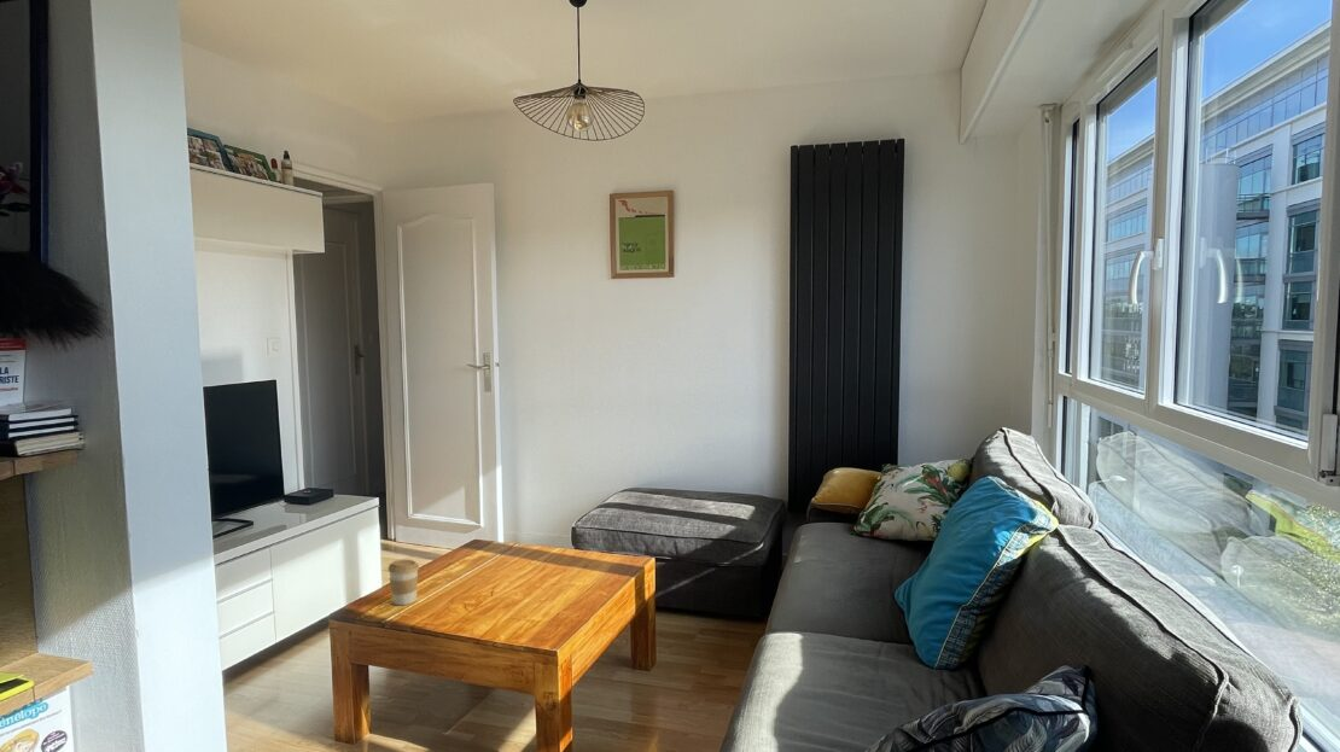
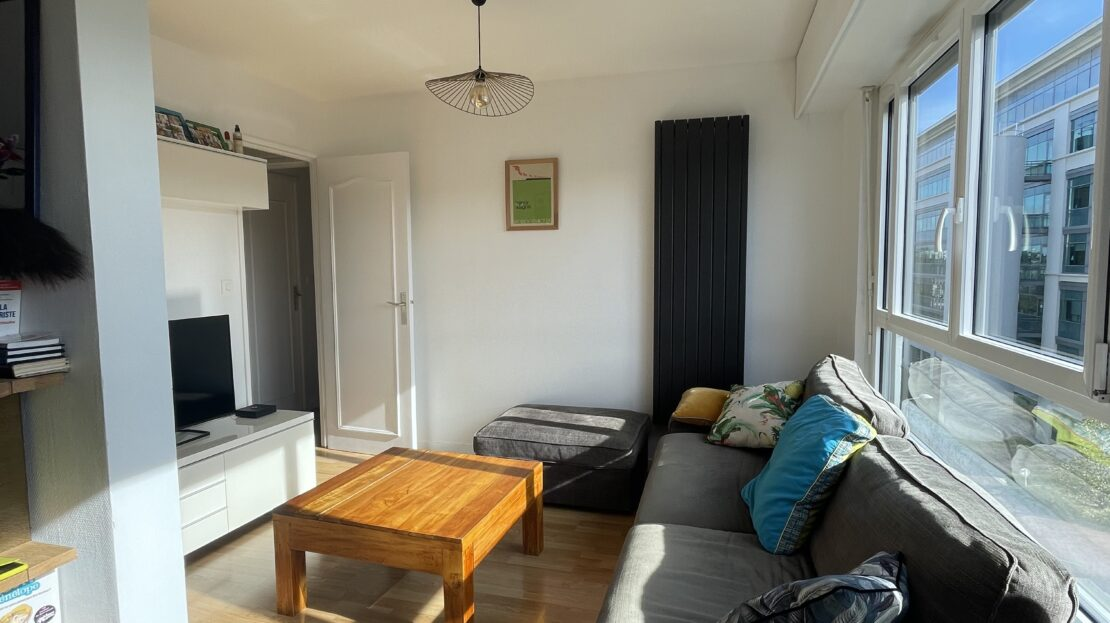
- coffee cup [386,559,420,606]
